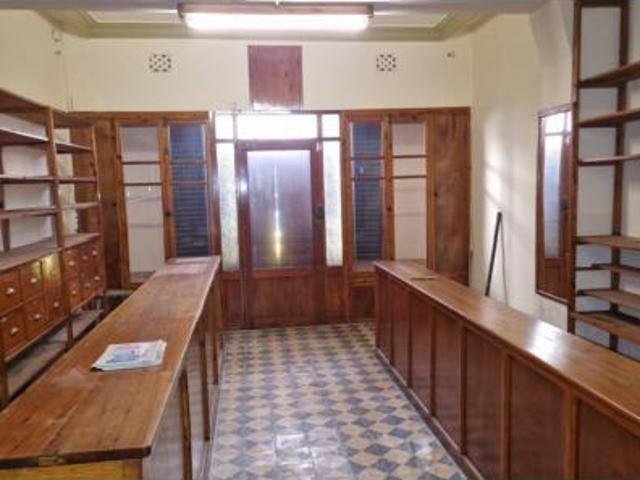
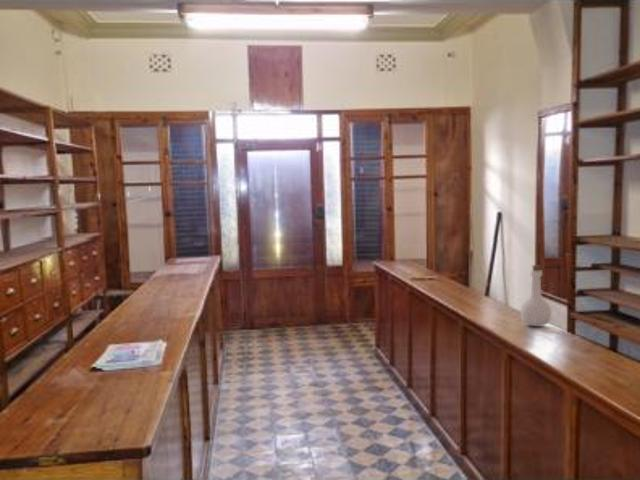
+ bottle [520,264,552,327]
